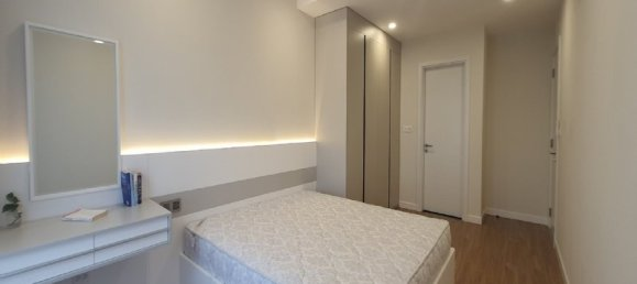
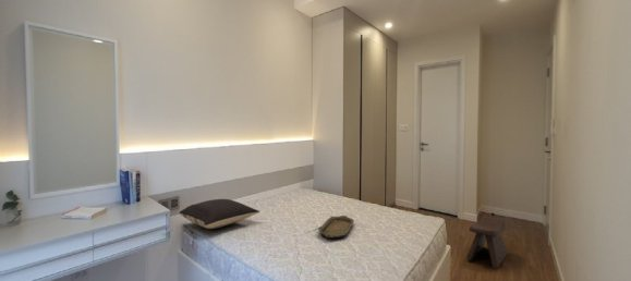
+ stool [465,216,509,270]
+ serving tray [318,215,355,240]
+ pillow [178,198,260,230]
